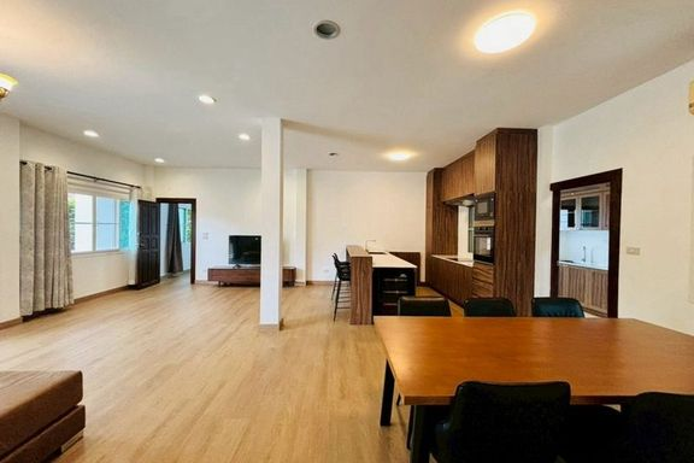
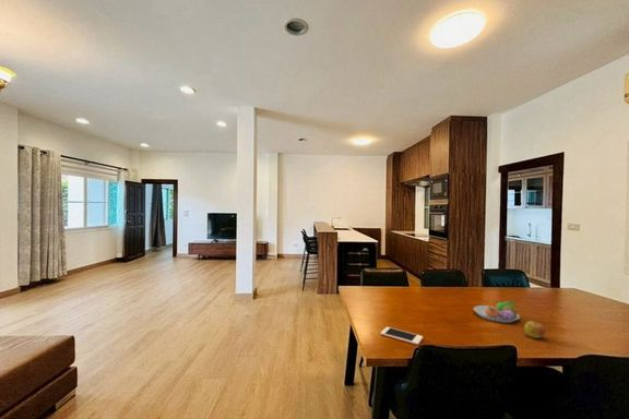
+ apple [523,320,546,339]
+ cell phone [379,326,424,346]
+ fruit bowl [473,300,521,324]
